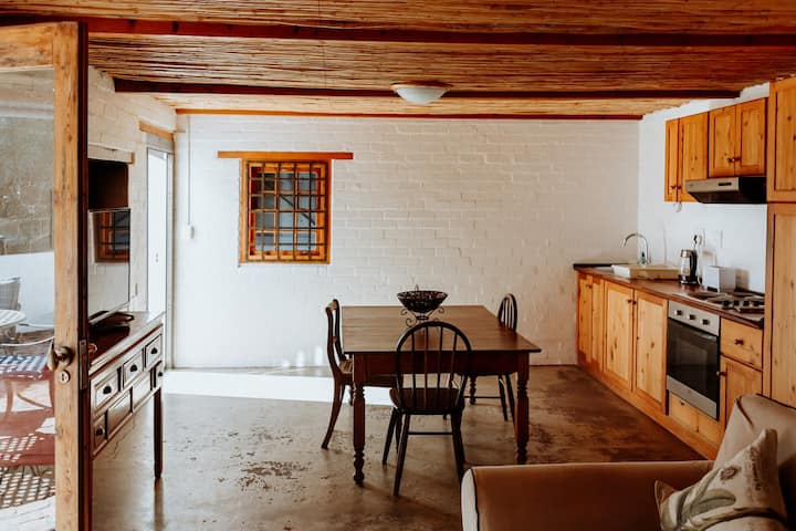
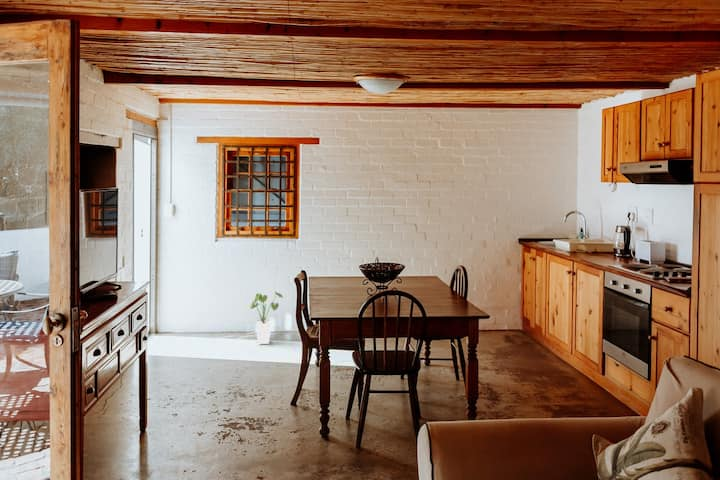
+ house plant [249,290,284,345]
